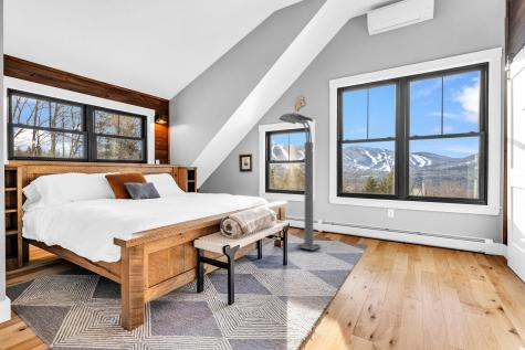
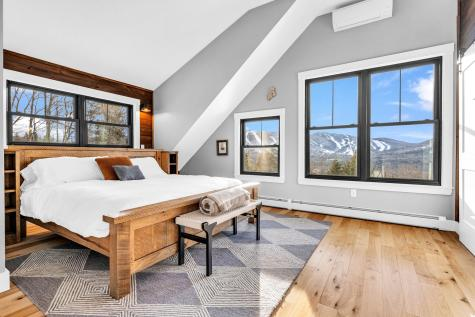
- floor lamp [279,112,323,252]
